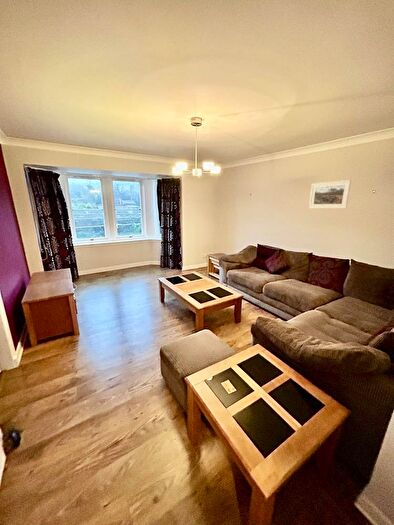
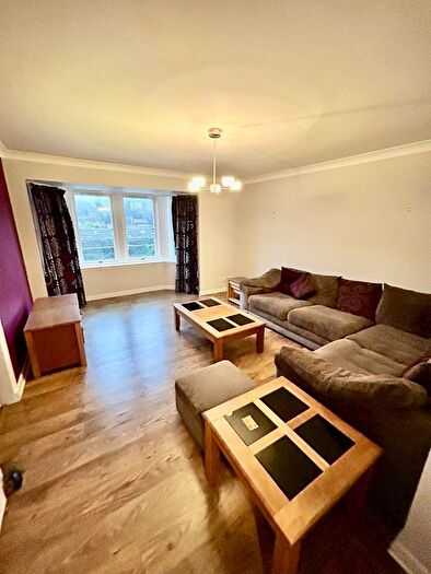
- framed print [308,179,352,210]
